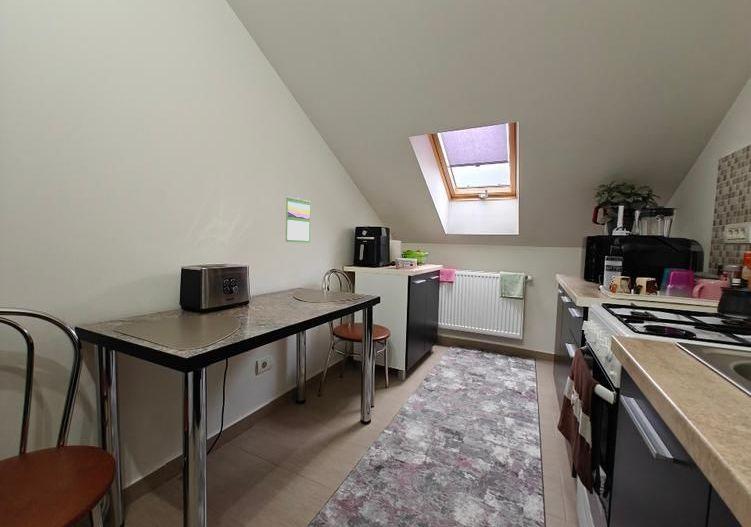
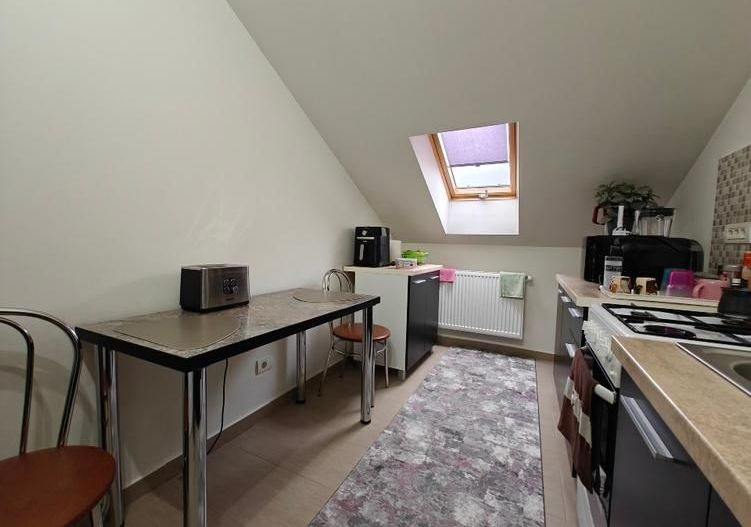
- calendar [285,195,312,244]
